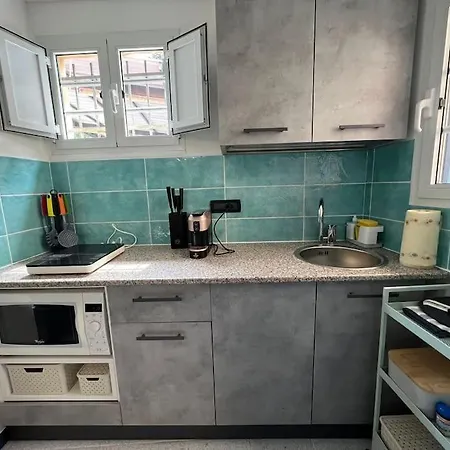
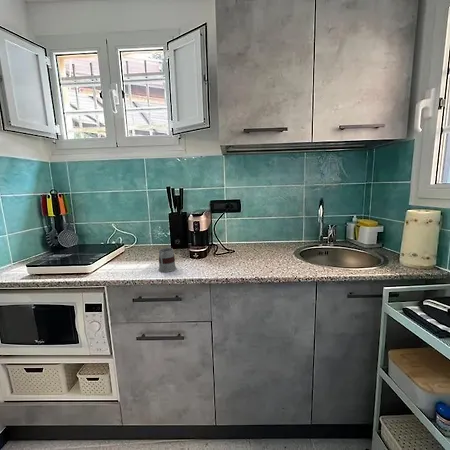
+ mug [158,247,177,273]
